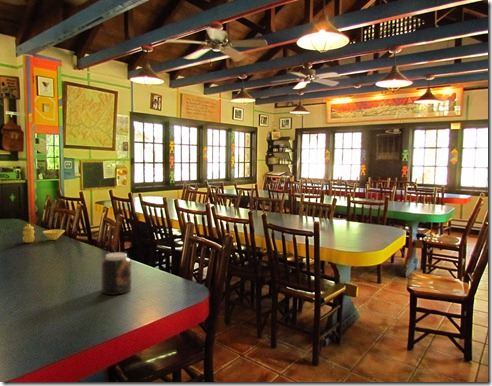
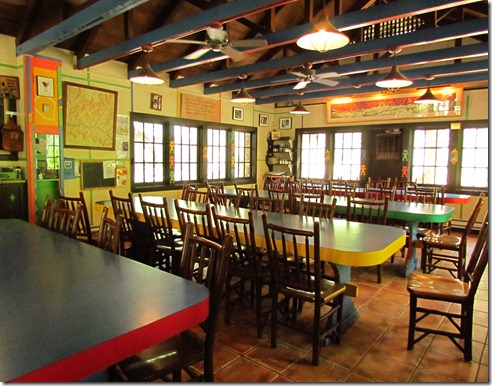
- condiment set [22,223,66,244]
- jar [100,252,132,296]
